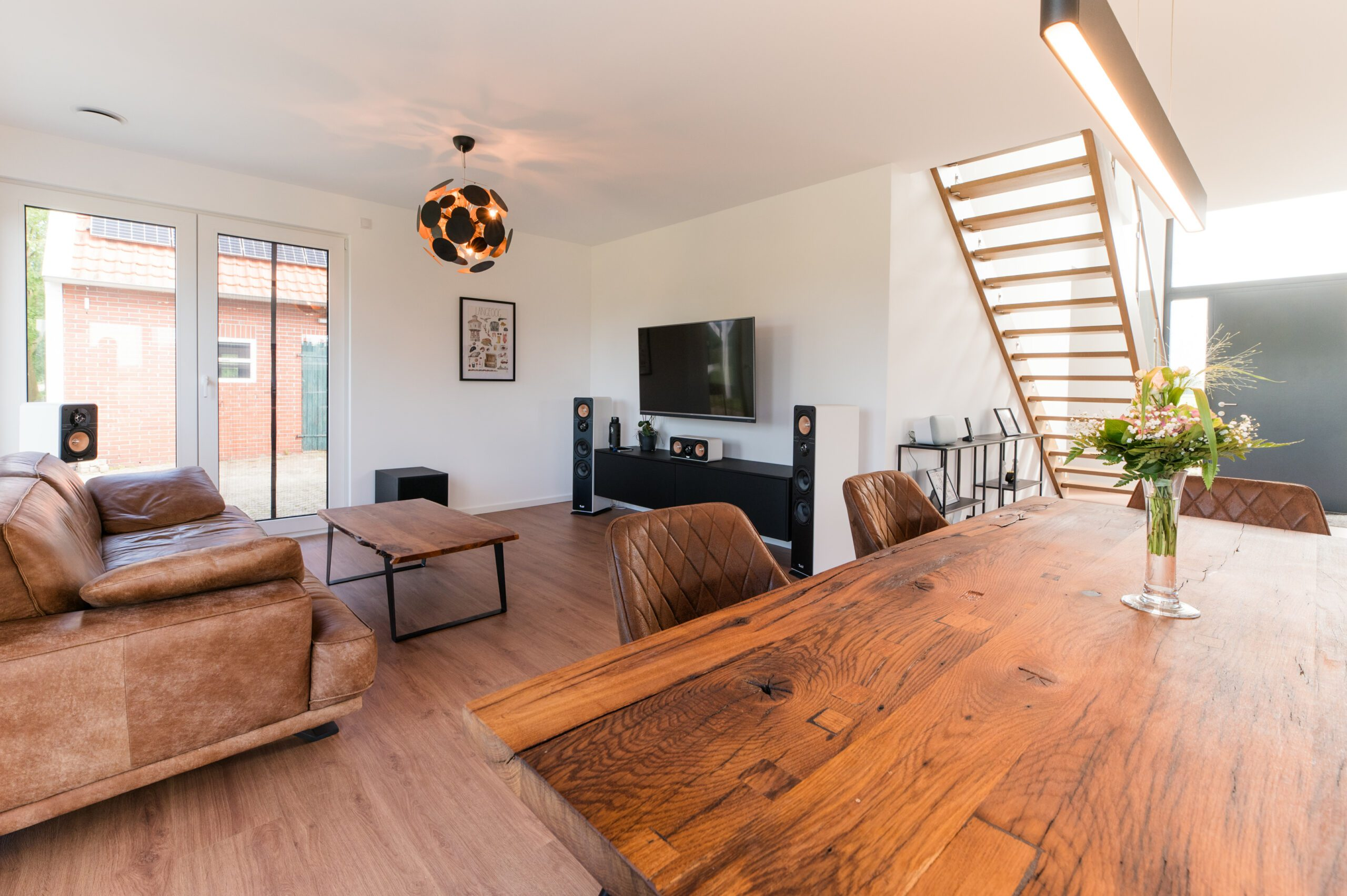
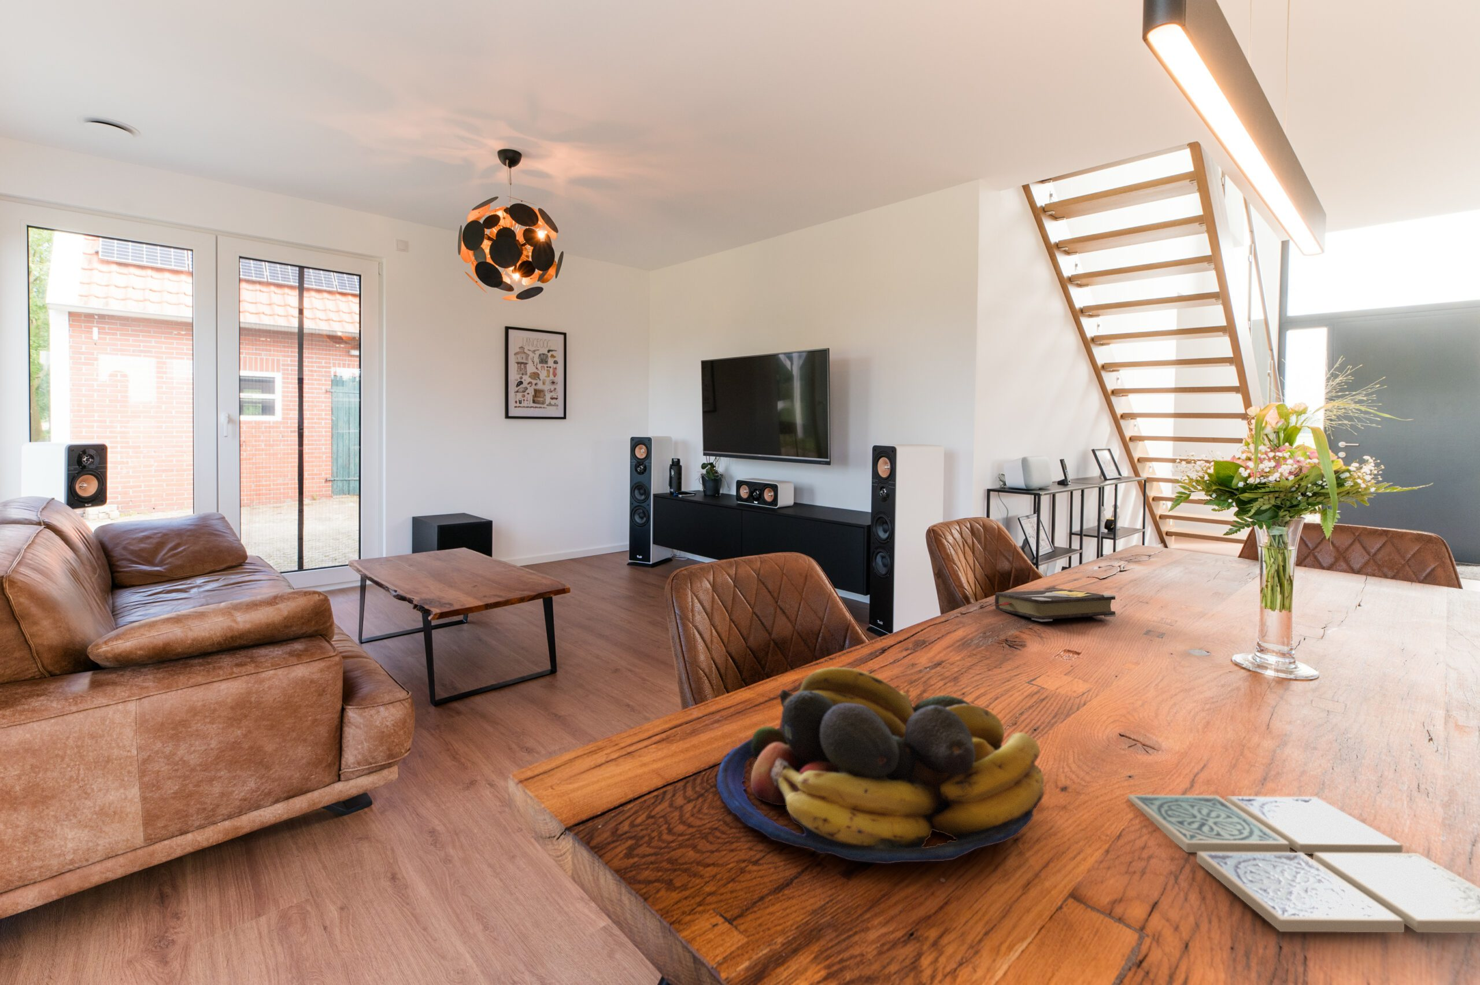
+ hardback book [994,589,1116,622]
+ drink coaster [1127,794,1480,933]
+ fruit bowl [716,667,1045,864]
